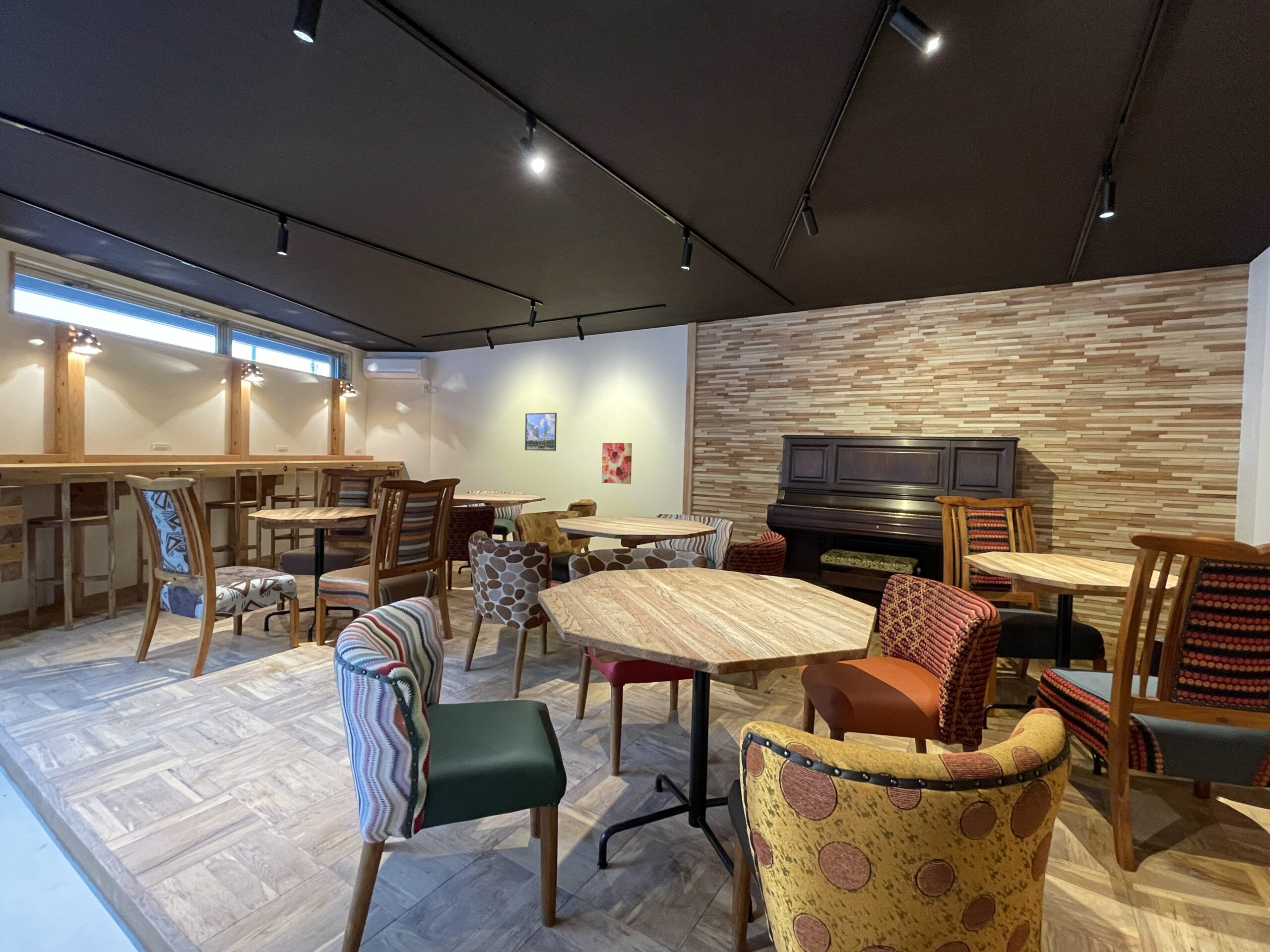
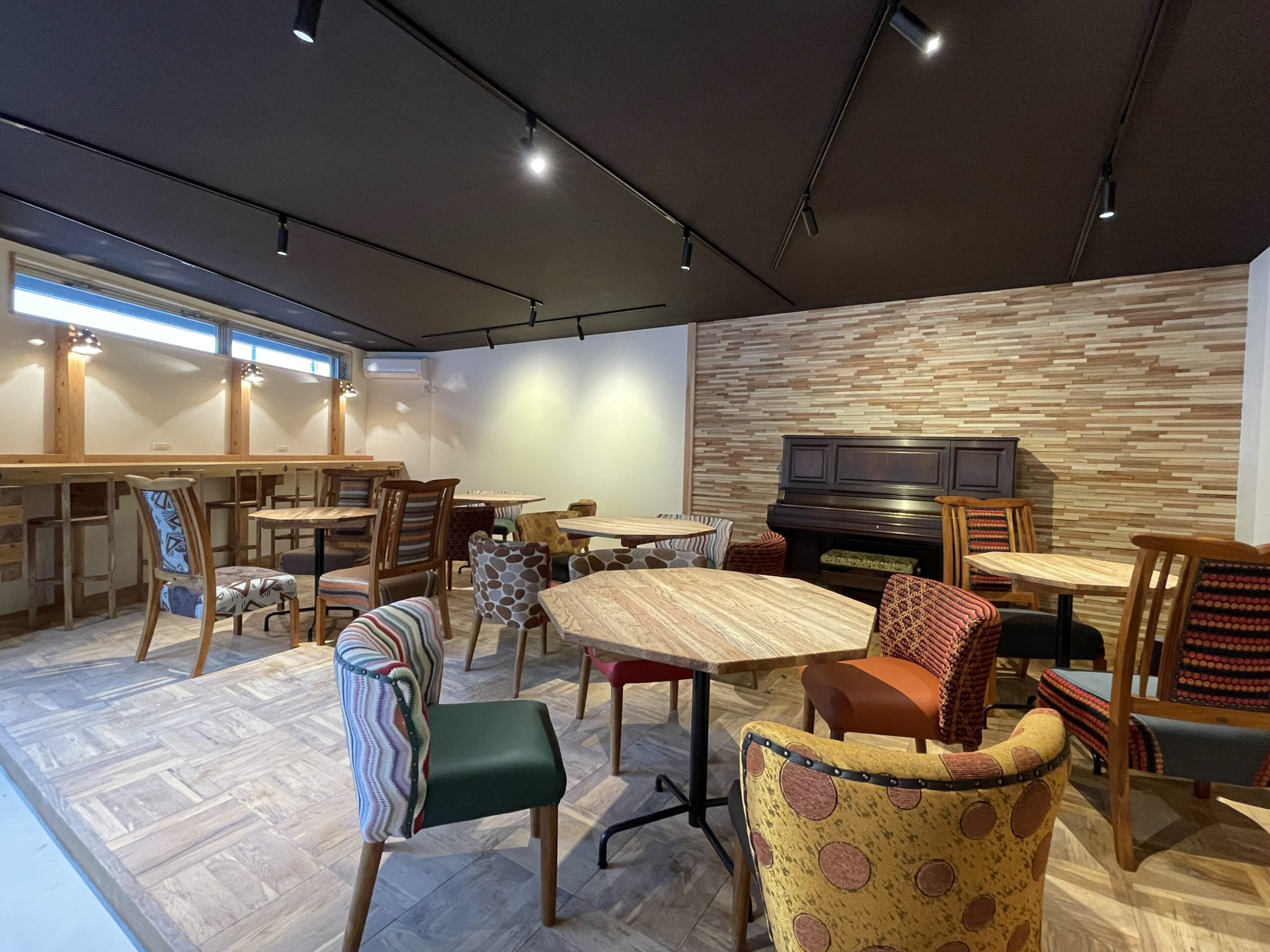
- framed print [524,412,557,451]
- wall art [601,442,633,484]
